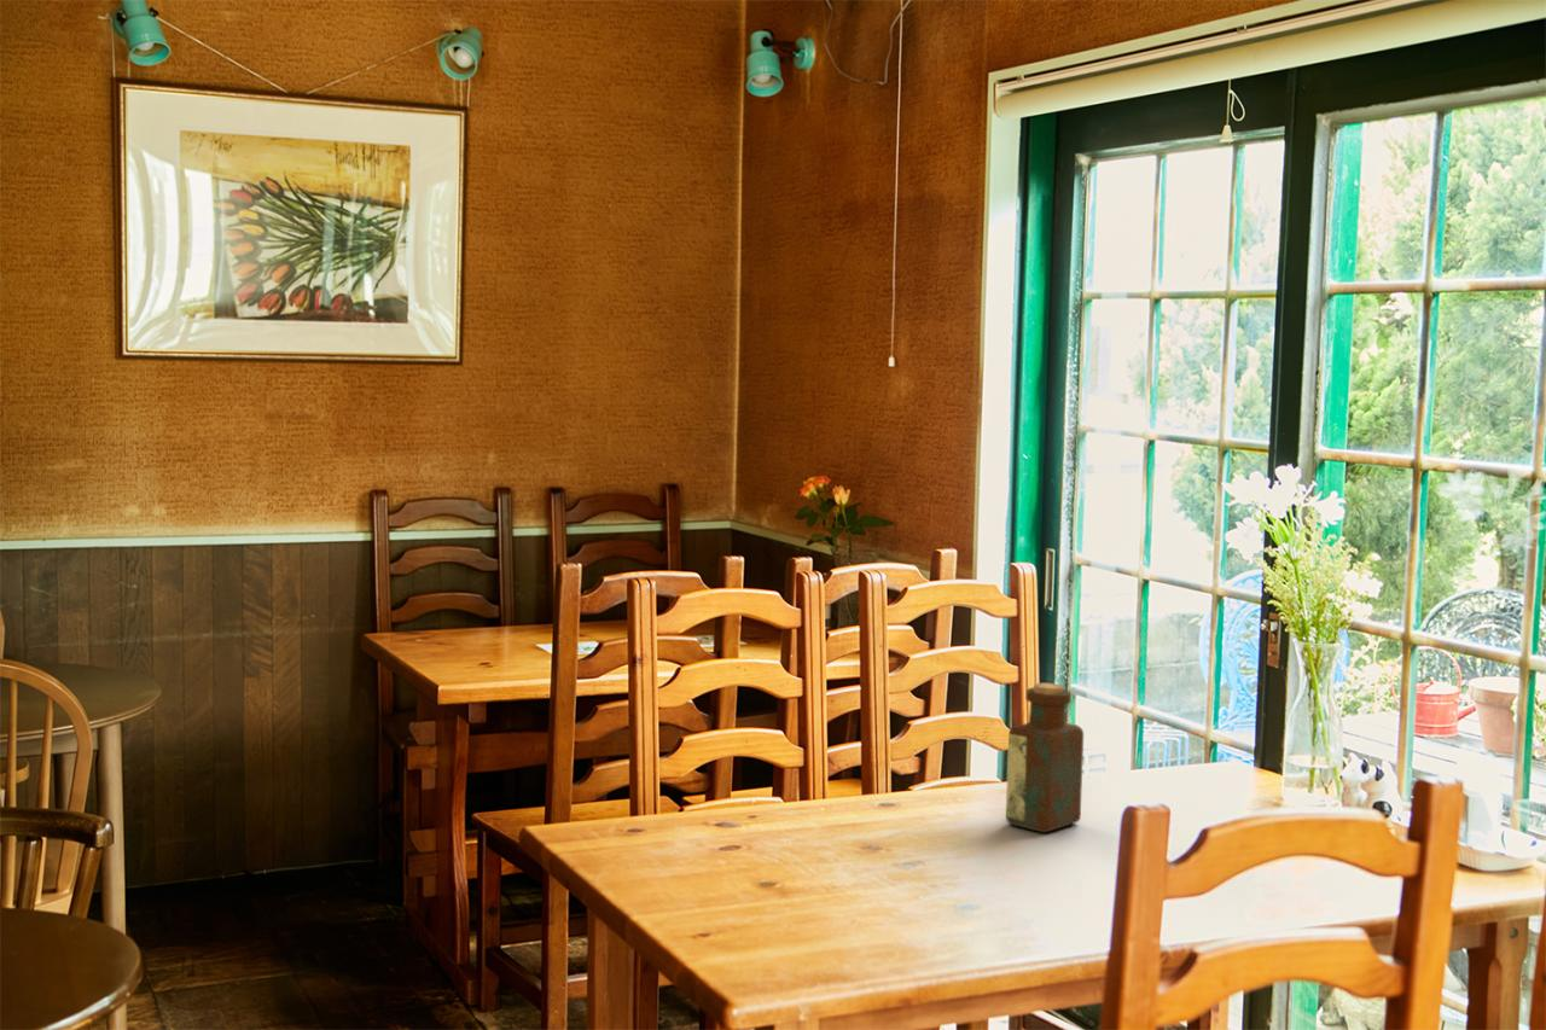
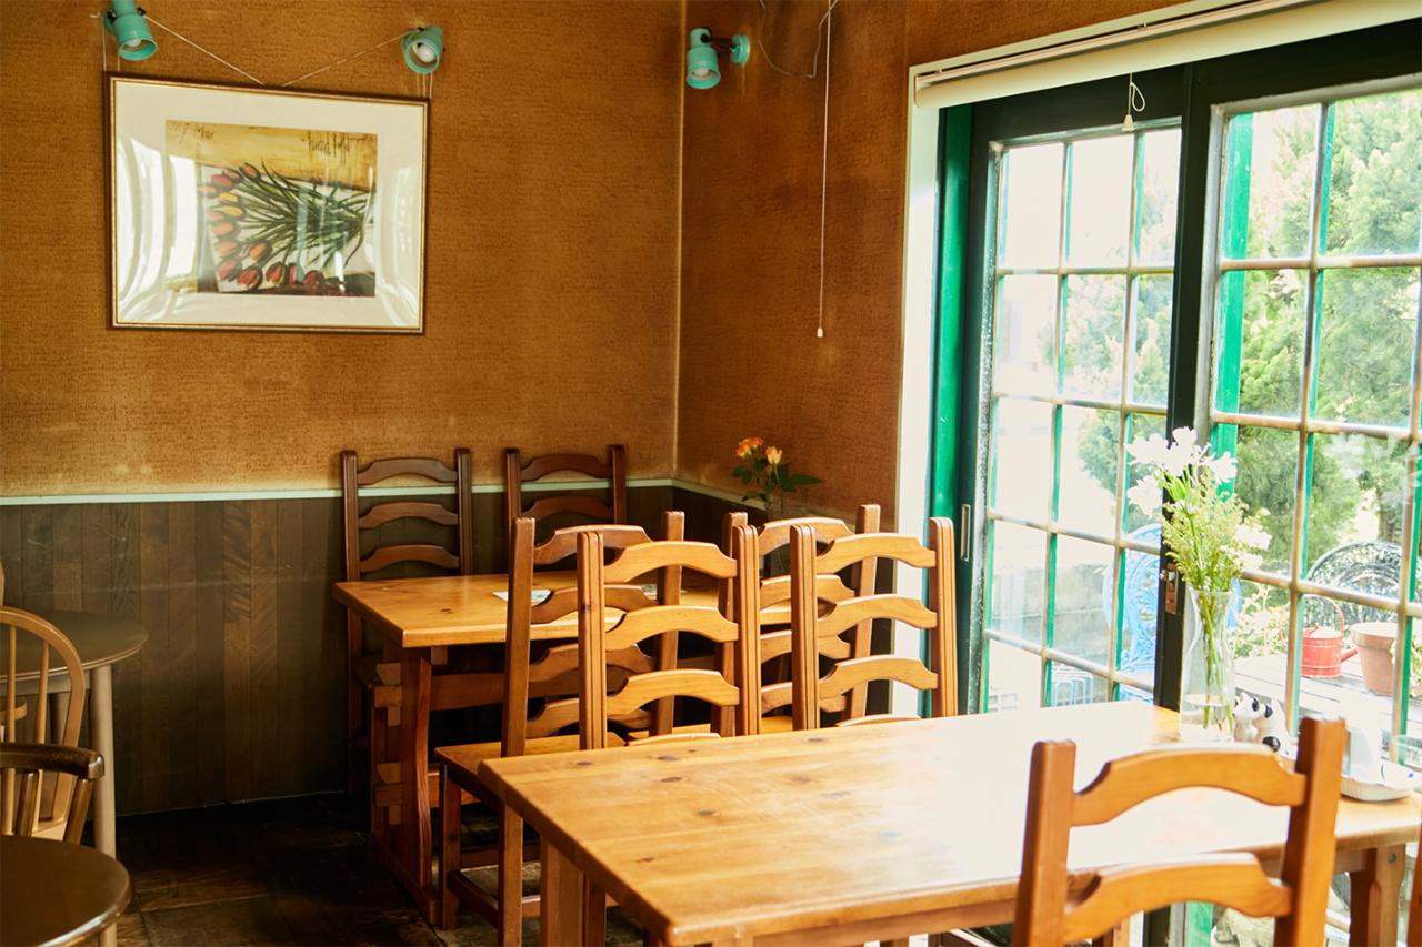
- bottle [1005,682,1085,834]
